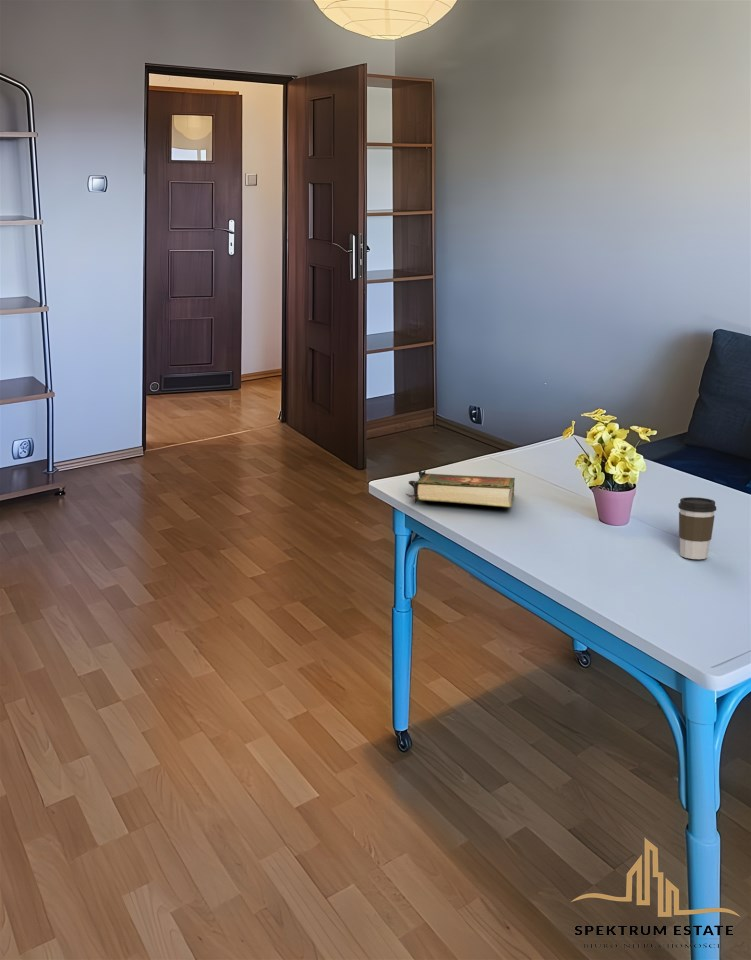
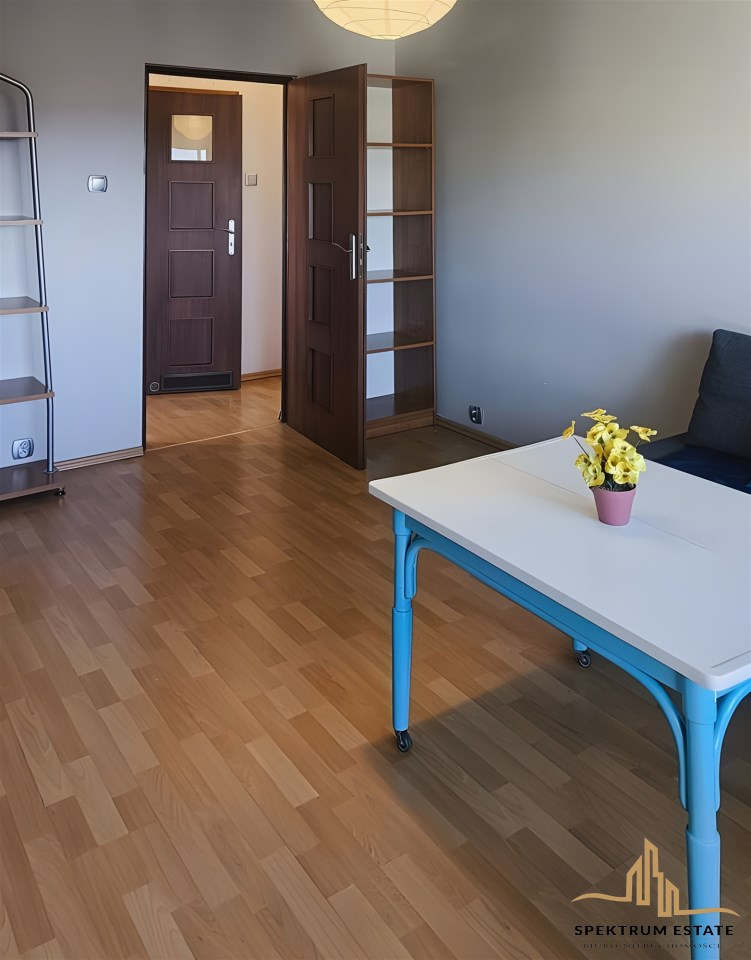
- coffee cup [677,496,717,560]
- book [405,470,516,509]
